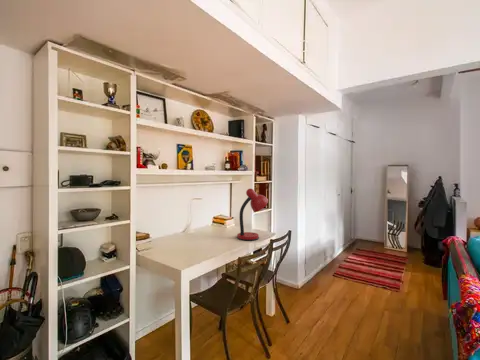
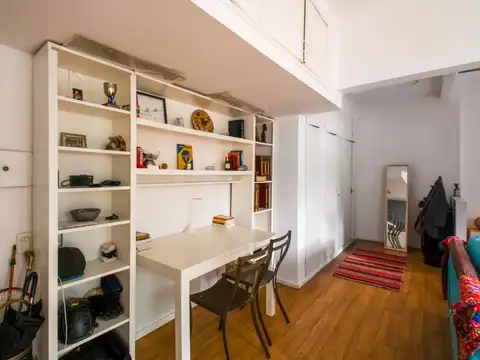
- desk lamp [236,188,269,241]
